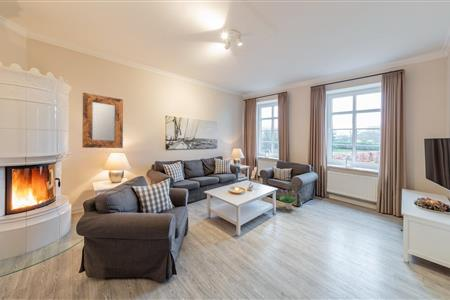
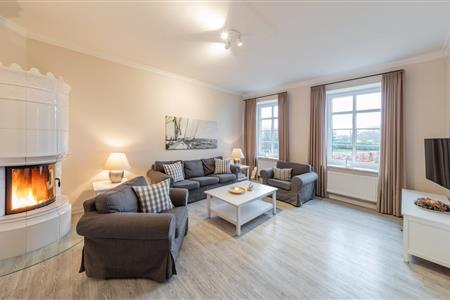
- home mirror [82,92,124,149]
- potted plant [278,181,300,210]
